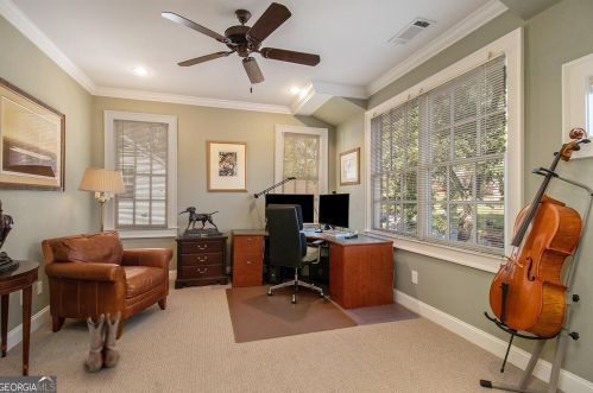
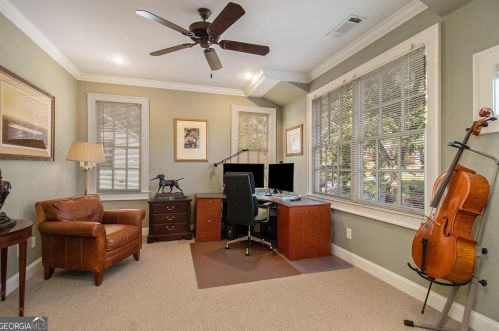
- boots [83,310,122,373]
